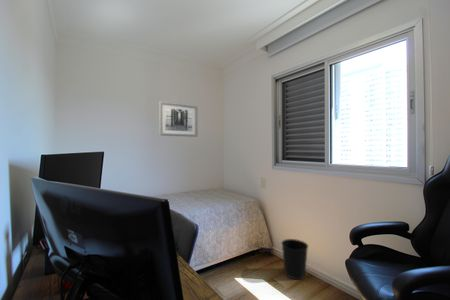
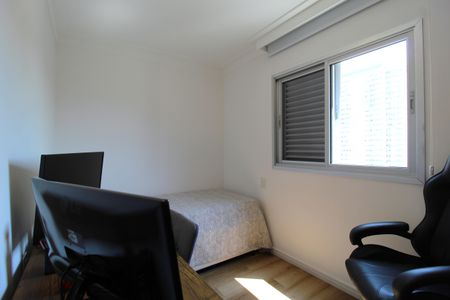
- wall art [158,101,199,138]
- wastebasket [280,238,309,281]
